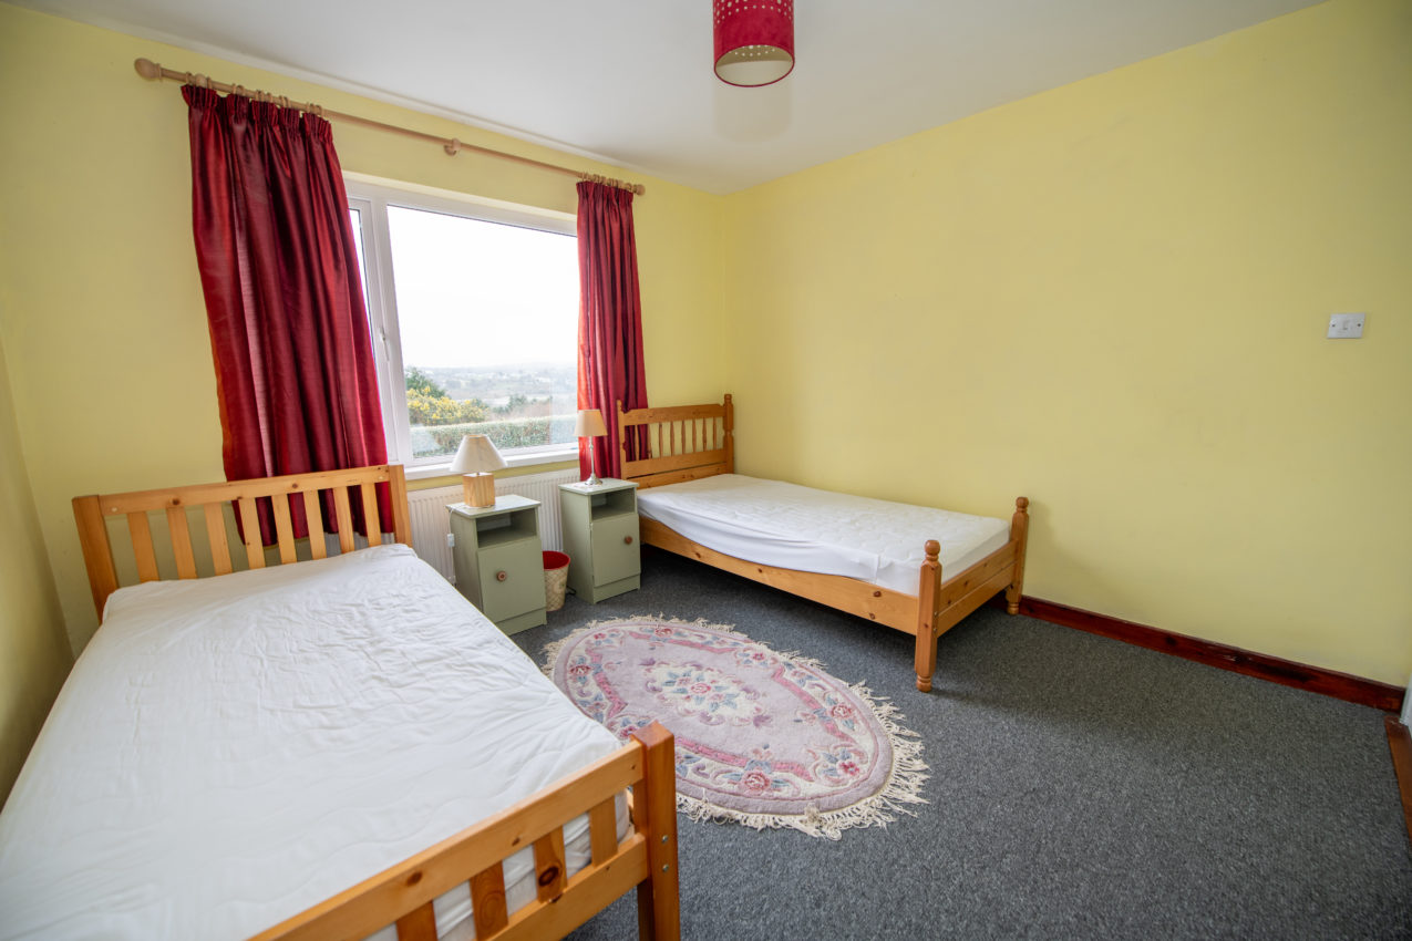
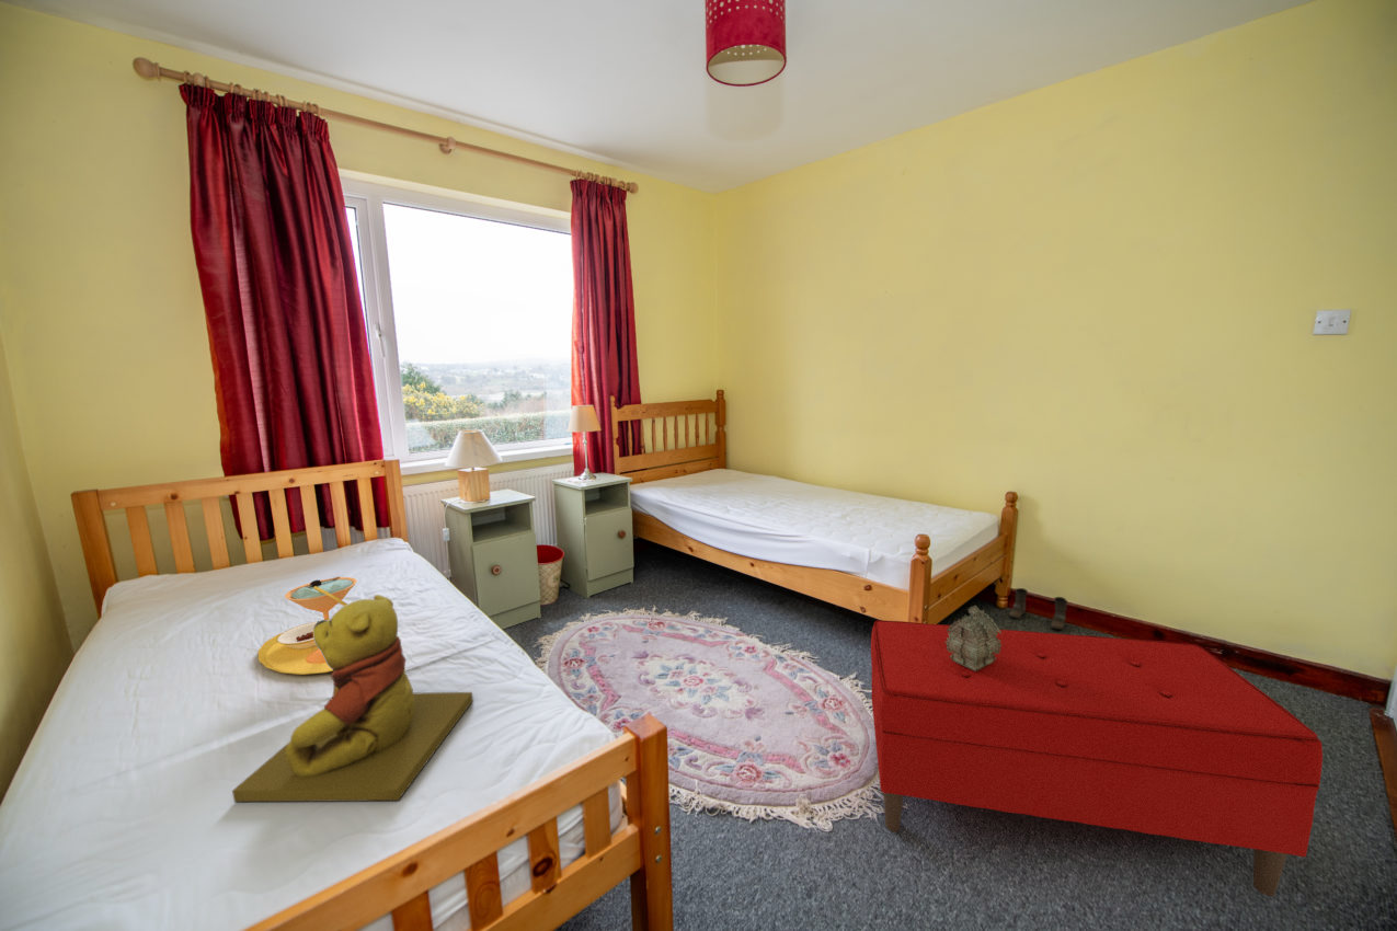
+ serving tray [257,575,358,676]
+ boots [1008,587,1068,631]
+ decorative box [946,605,1001,671]
+ teddy bear [231,594,474,803]
+ bench [870,619,1324,897]
